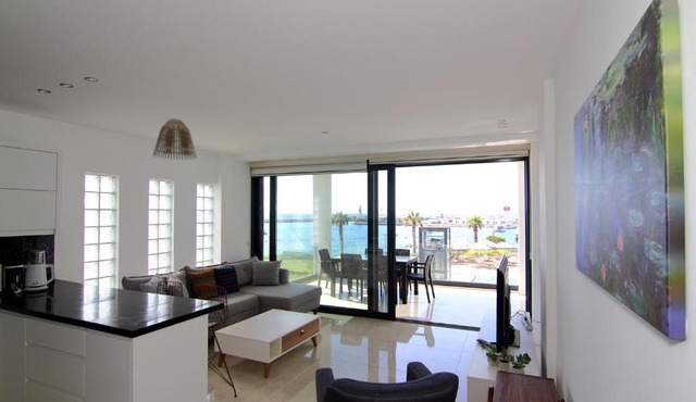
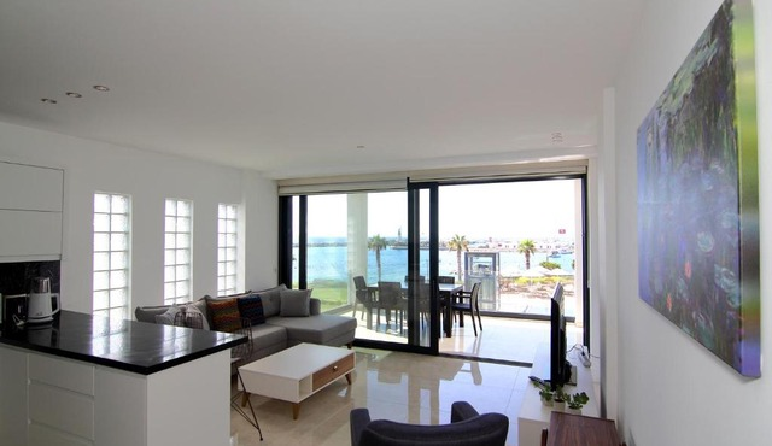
- lamp shade [151,117,198,161]
